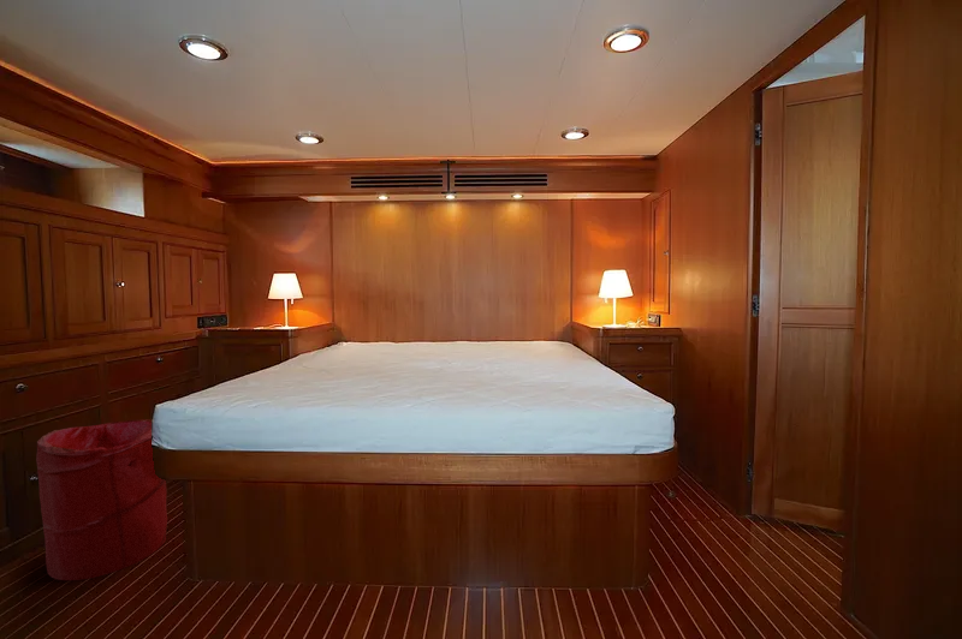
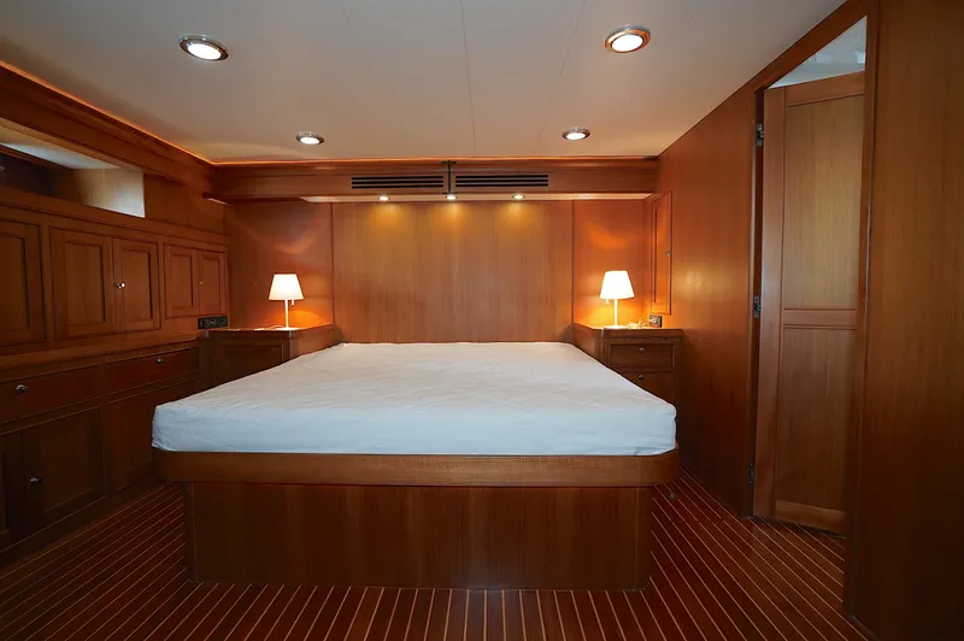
- laundry hamper [35,418,168,581]
